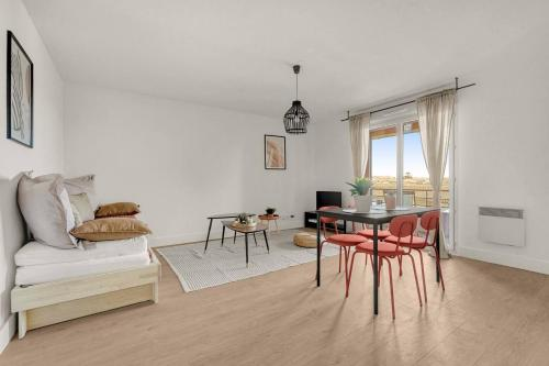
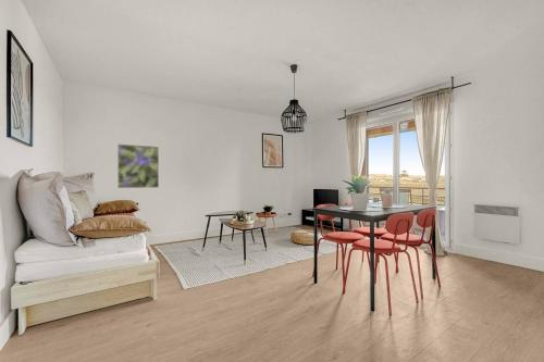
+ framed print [116,142,160,189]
